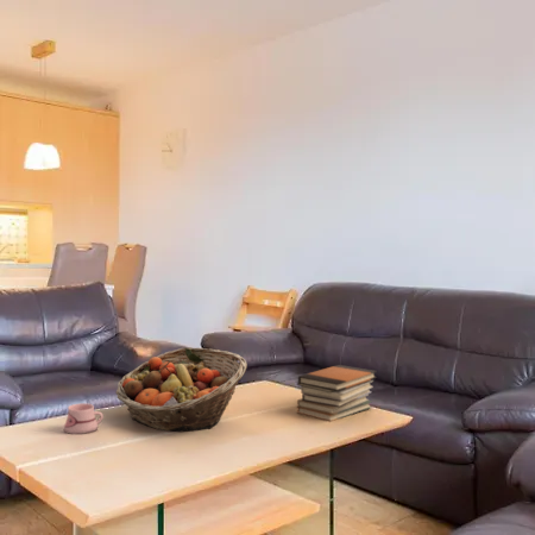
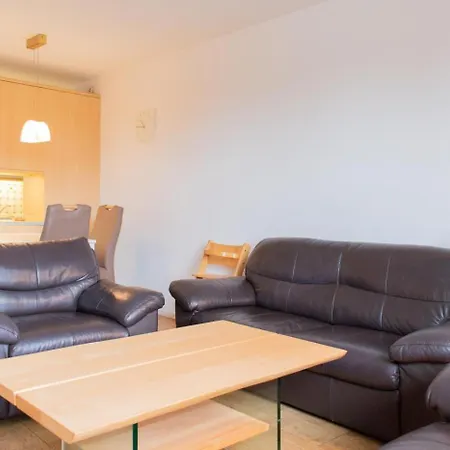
- book stack [296,364,378,422]
- mug [63,402,105,435]
- fruit basket [114,346,248,433]
